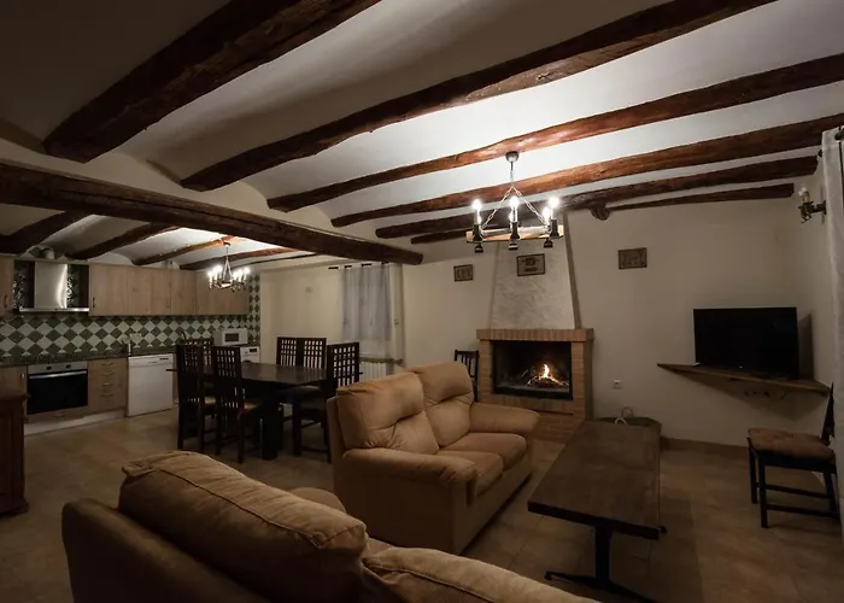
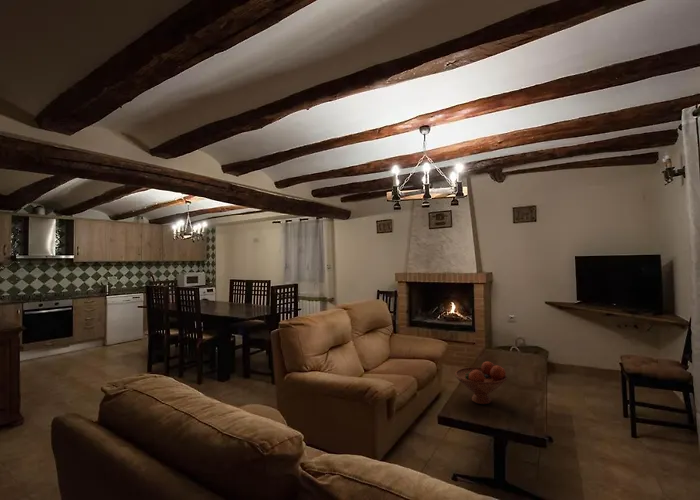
+ fruit bowl [454,360,508,405]
